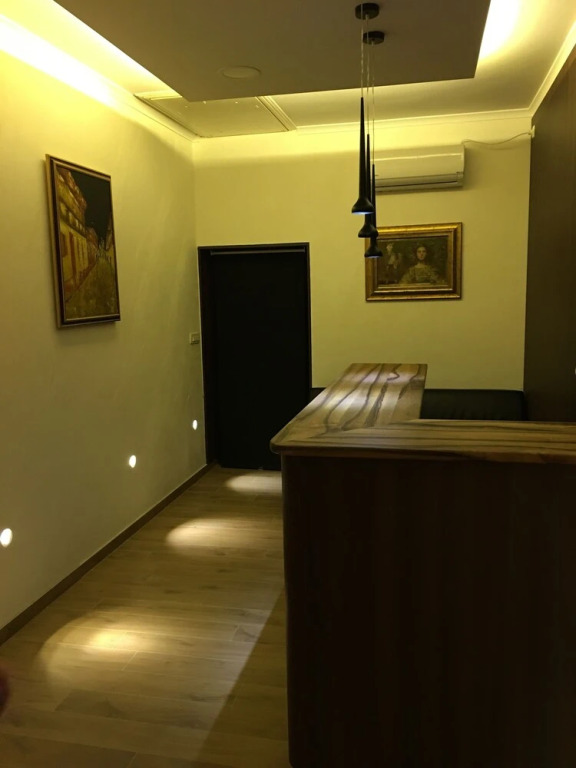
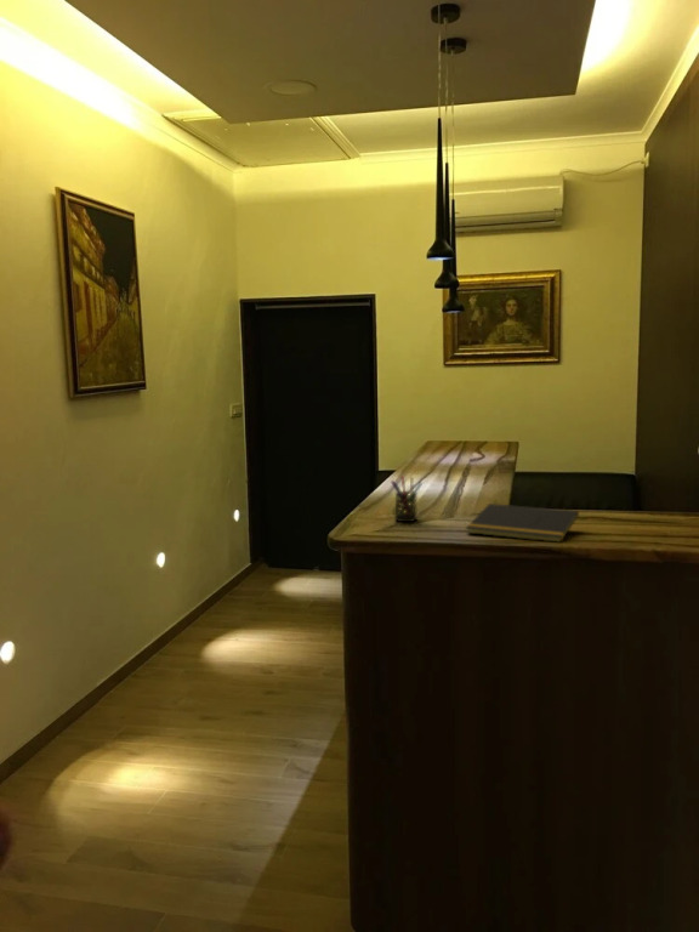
+ notepad [465,502,580,544]
+ pen holder [390,474,424,523]
